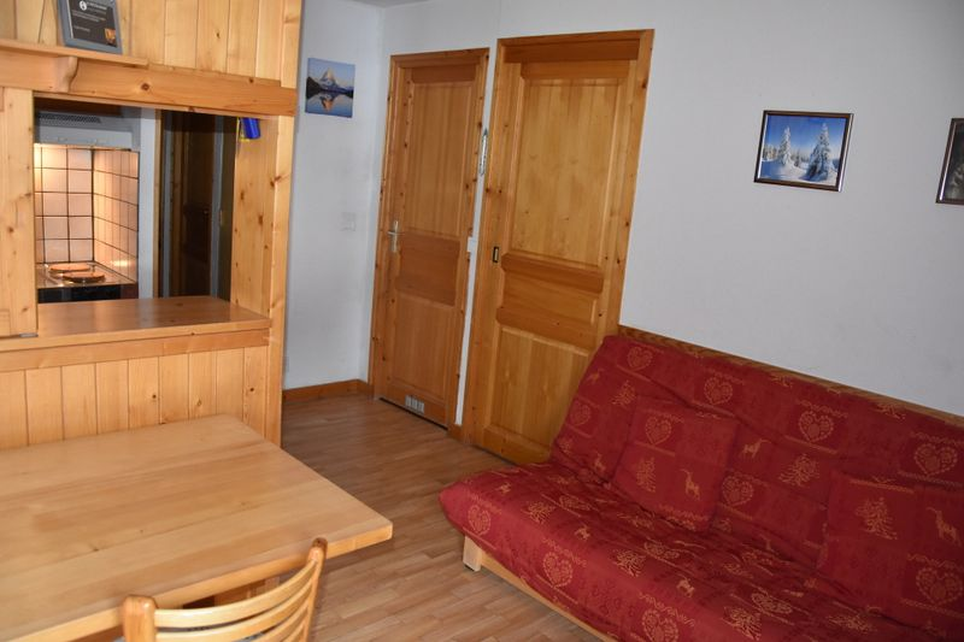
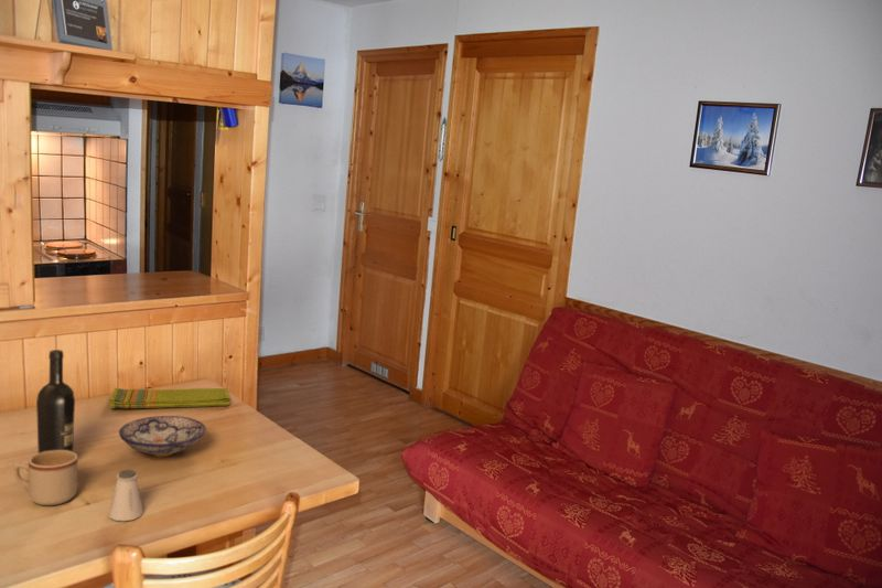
+ mug [13,450,78,506]
+ wine bottle [35,349,76,453]
+ bowl [118,415,207,458]
+ saltshaker [108,468,144,522]
+ dish towel [109,387,232,409]
